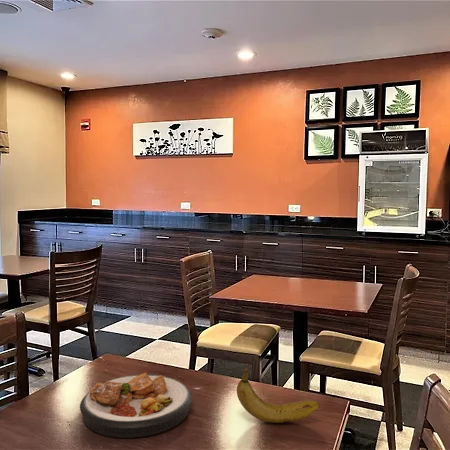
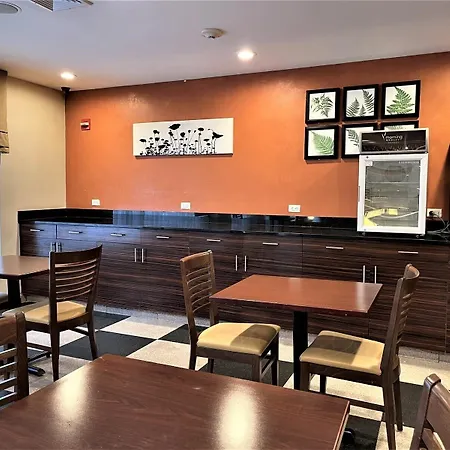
- plate [79,372,193,439]
- fruit [236,364,320,424]
